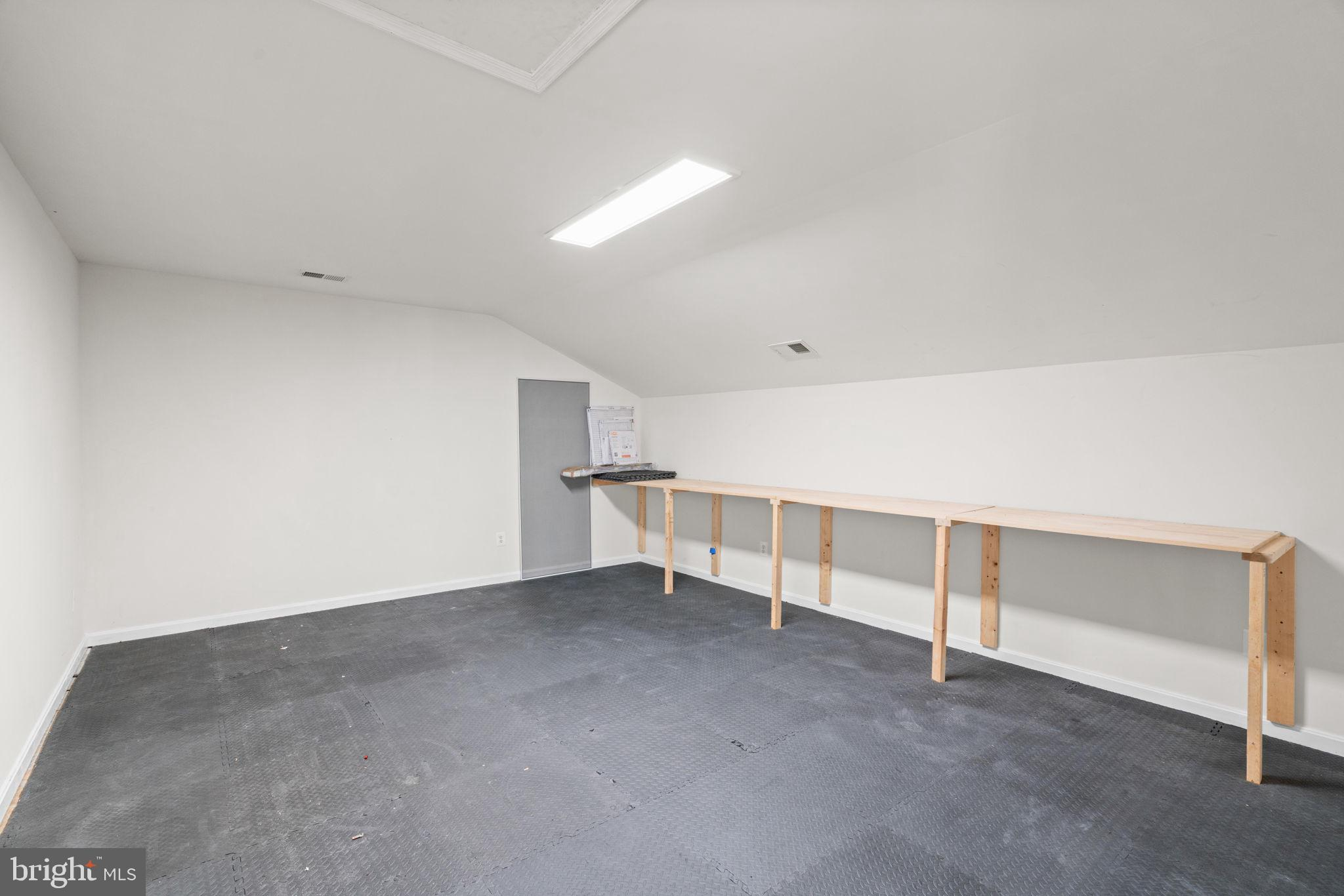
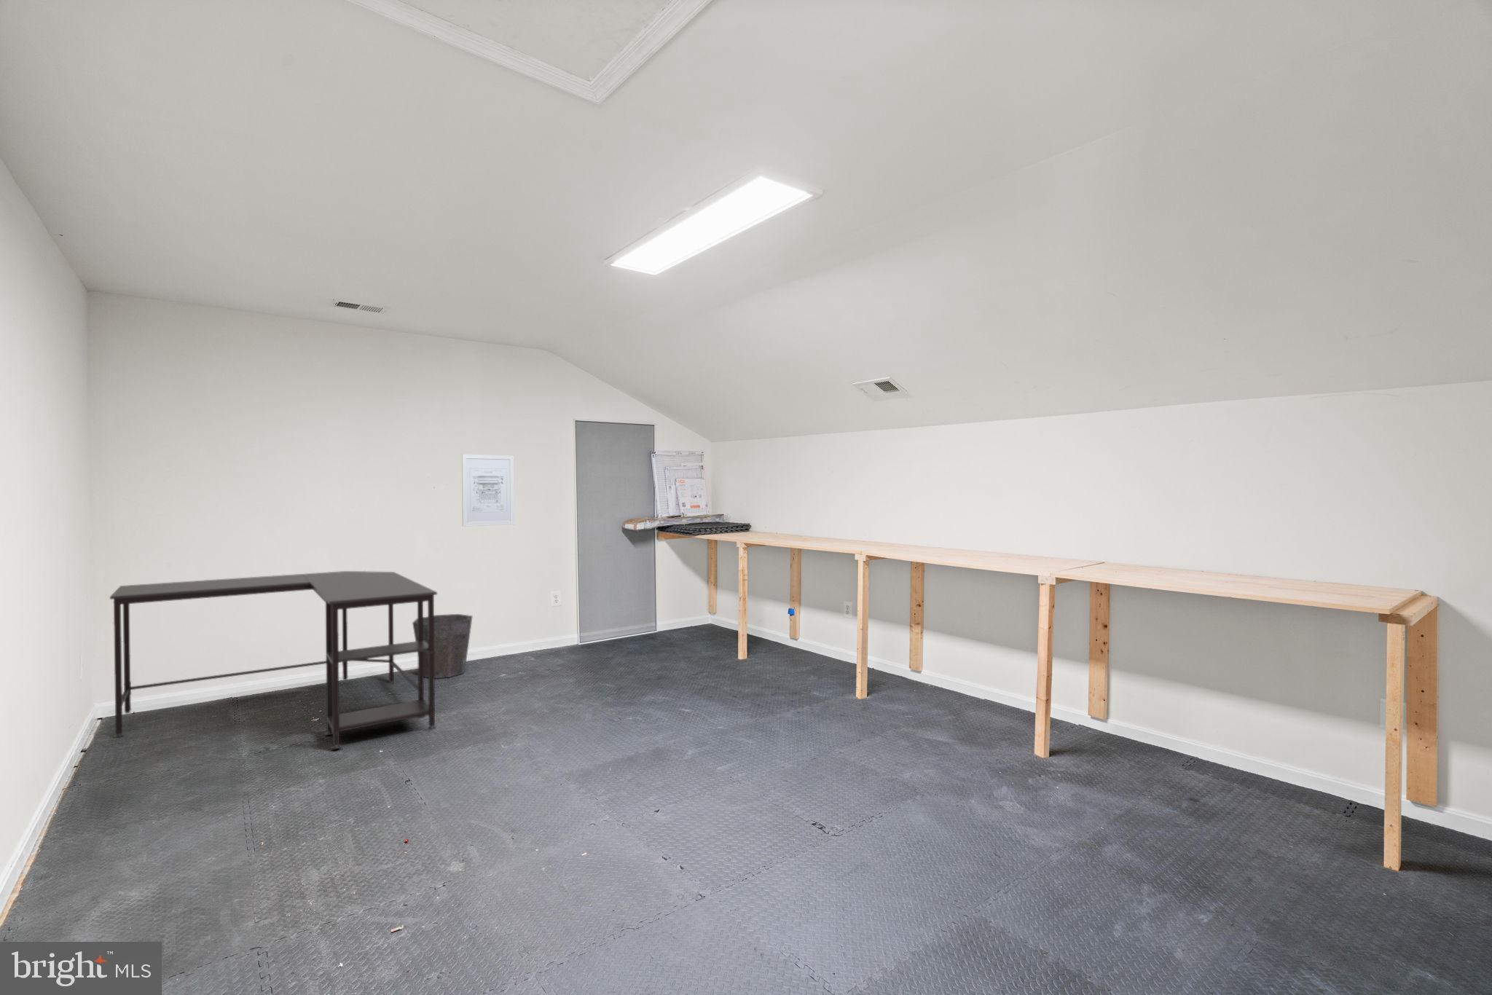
+ waste bin [412,613,474,679]
+ desk [109,571,437,750]
+ wall art [461,454,515,527]
